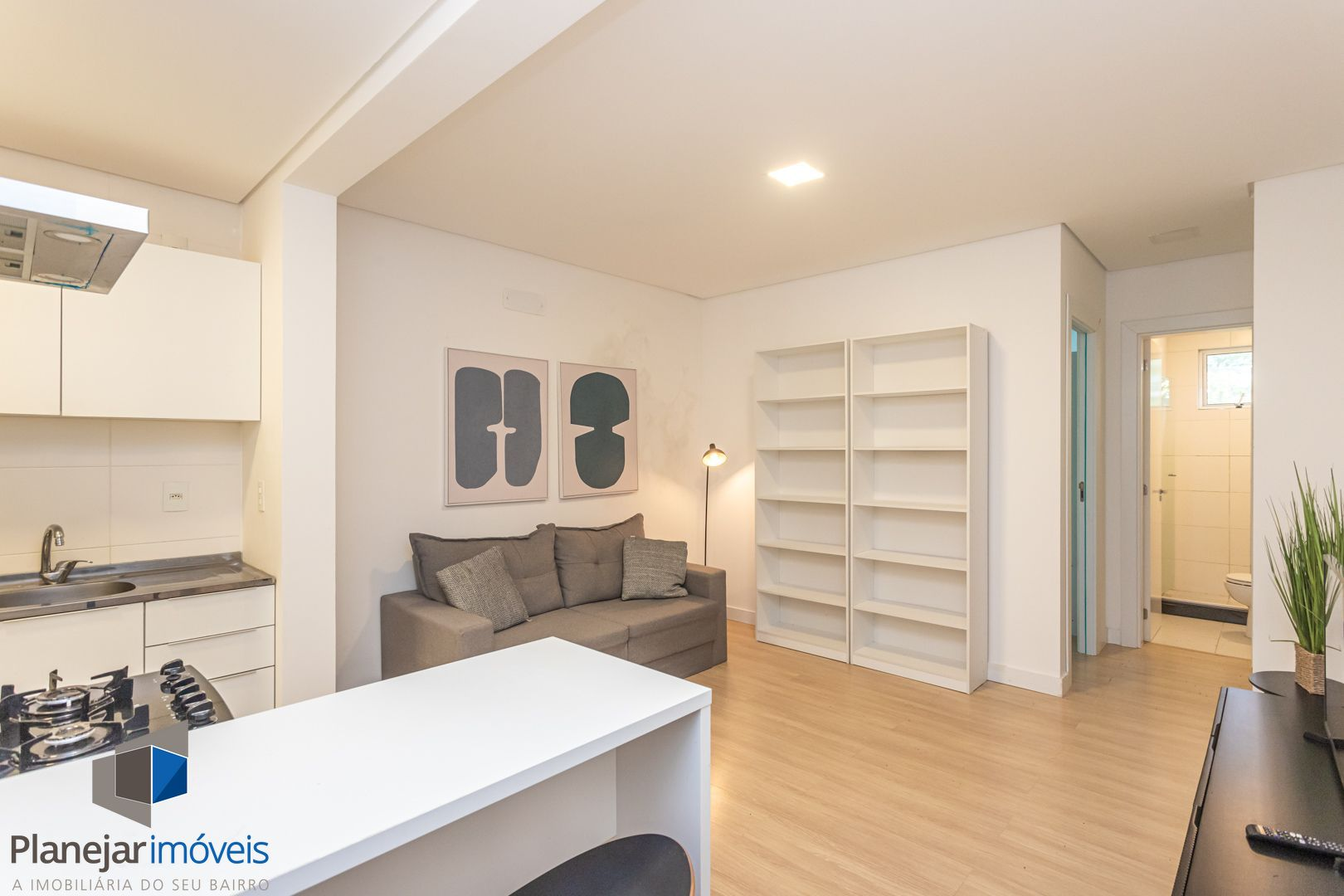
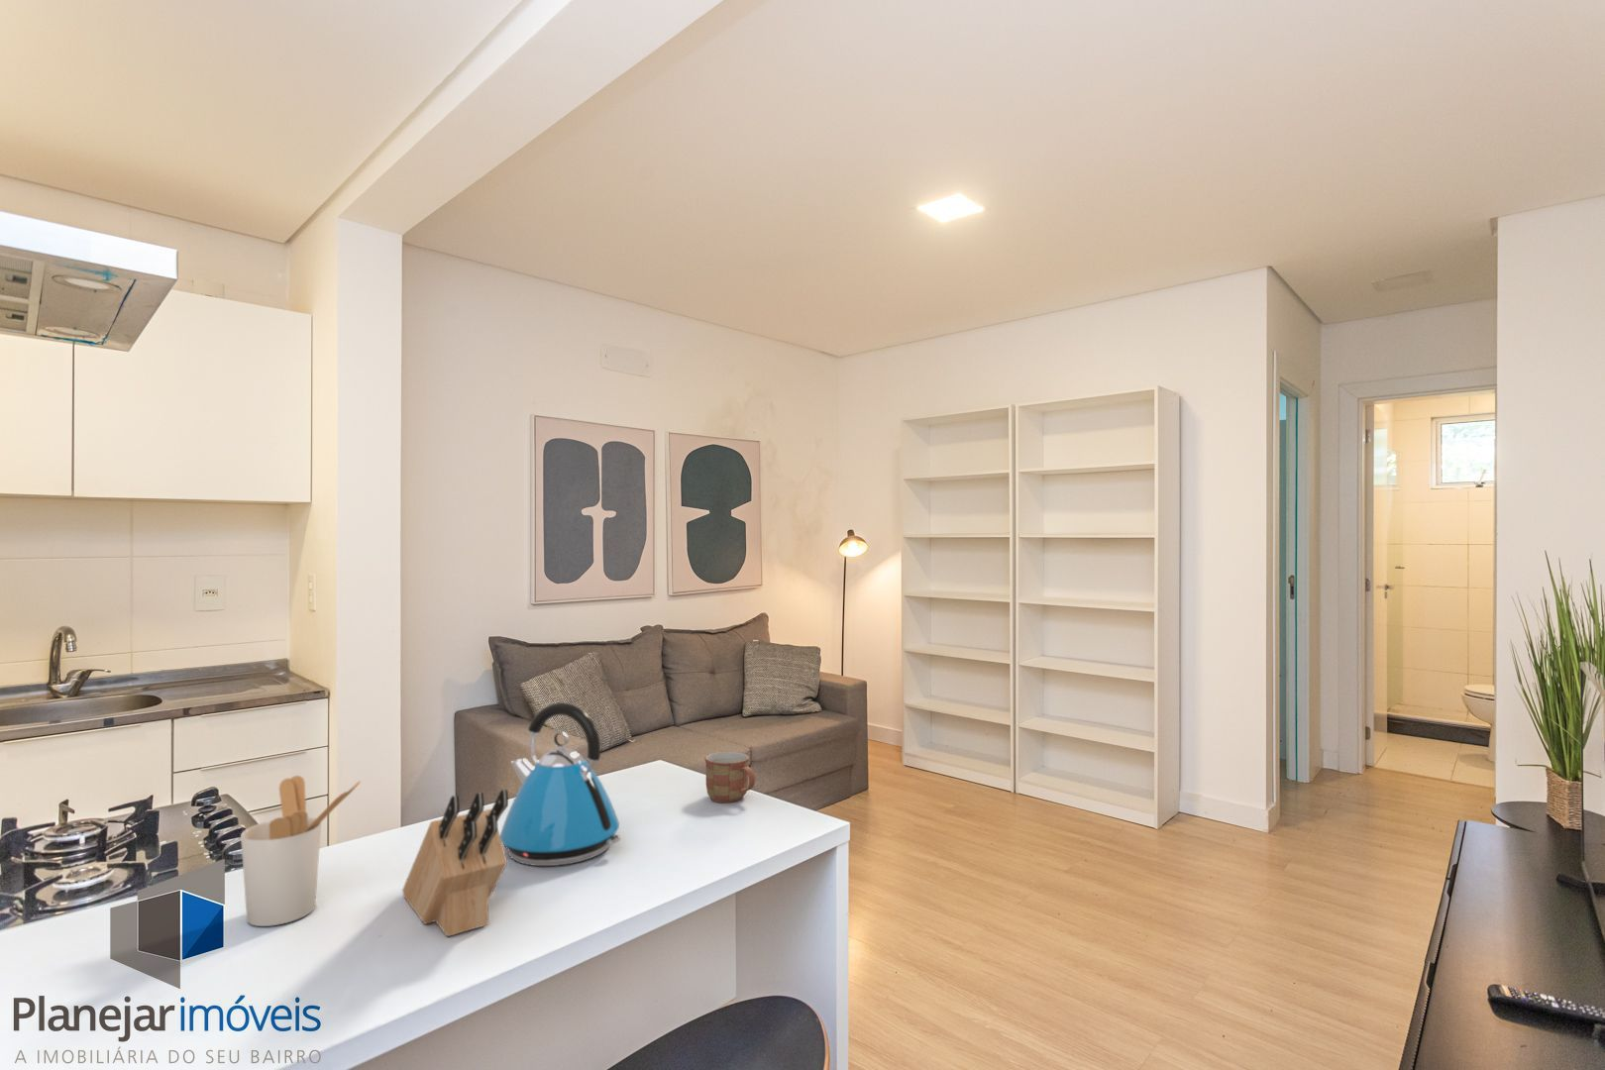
+ utensil holder [240,775,362,928]
+ kettle [499,701,621,867]
+ knife block [401,788,509,937]
+ mug [705,751,756,804]
